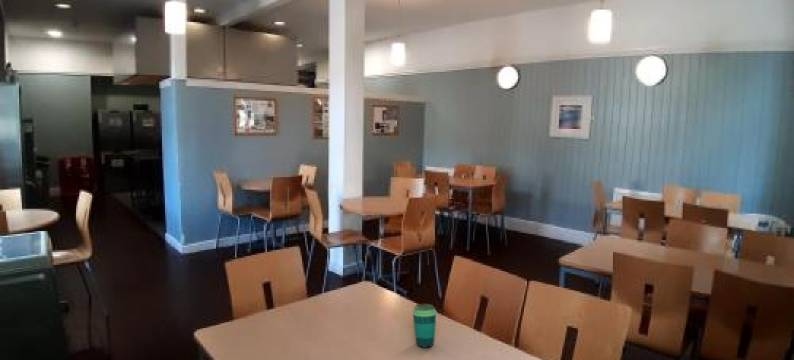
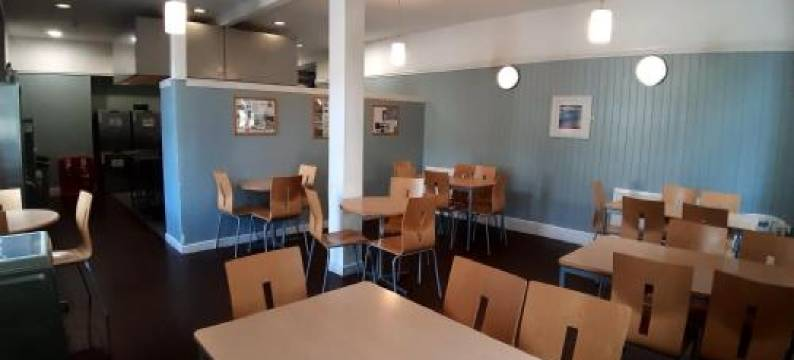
- cup [411,303,438,349]
